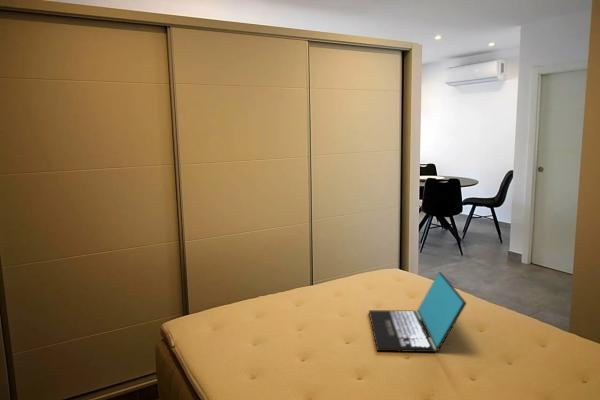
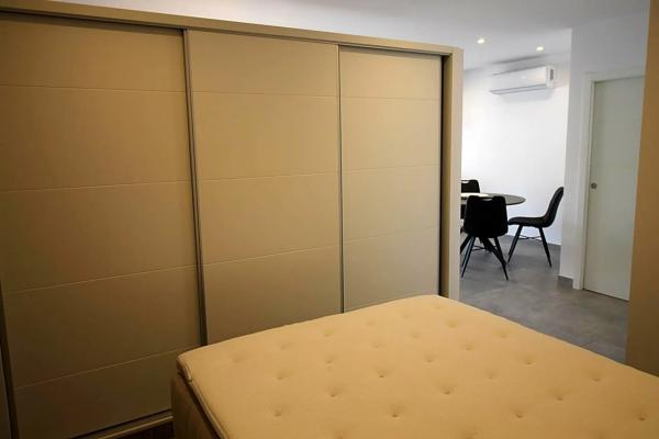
- laptop [368,271,468,353]
